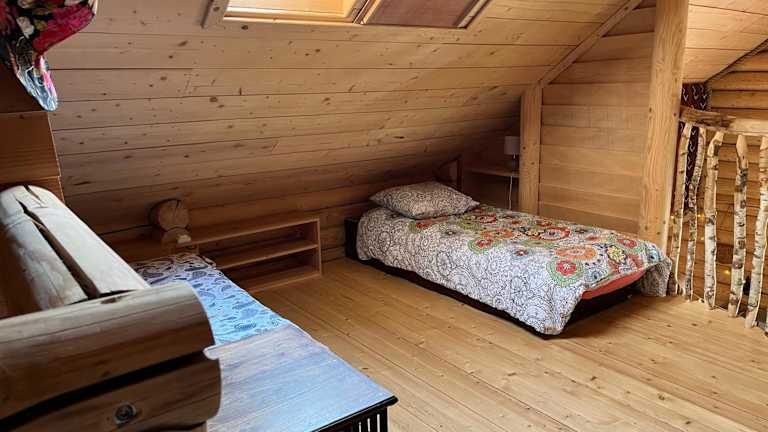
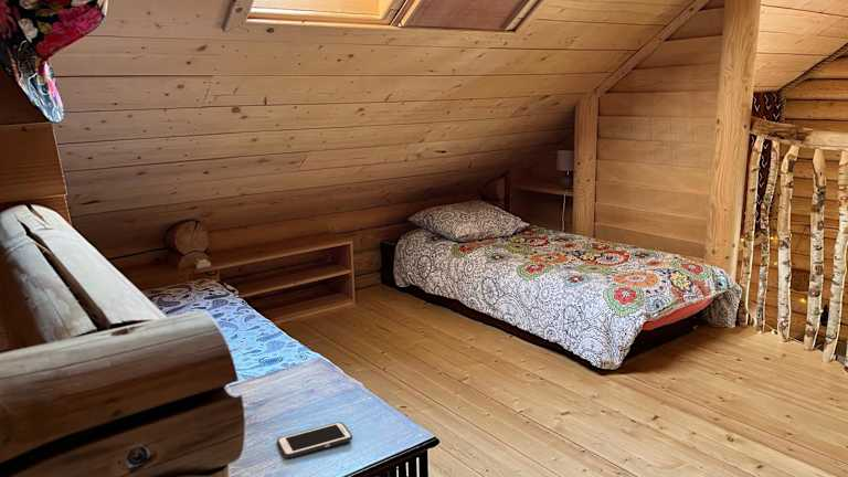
+ cell phone [276,421,353,459]
